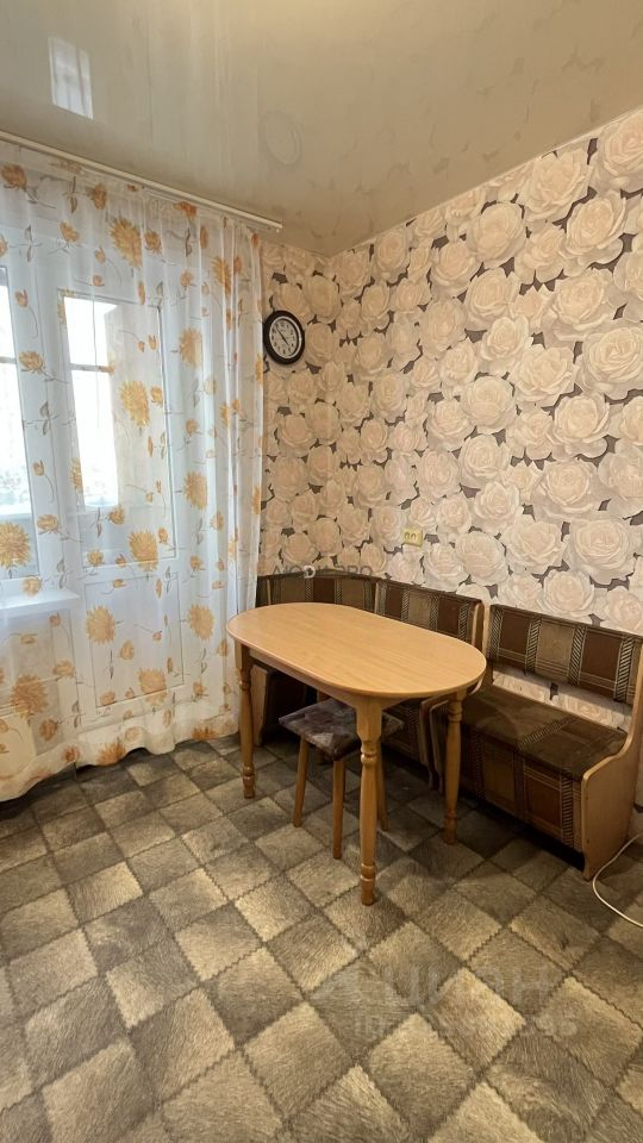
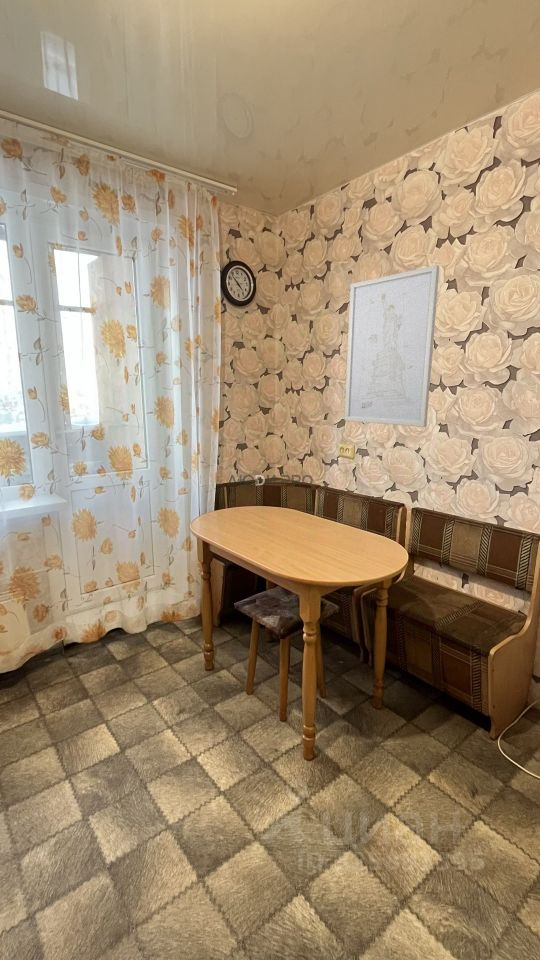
+ wall art [344,264,440,428]
